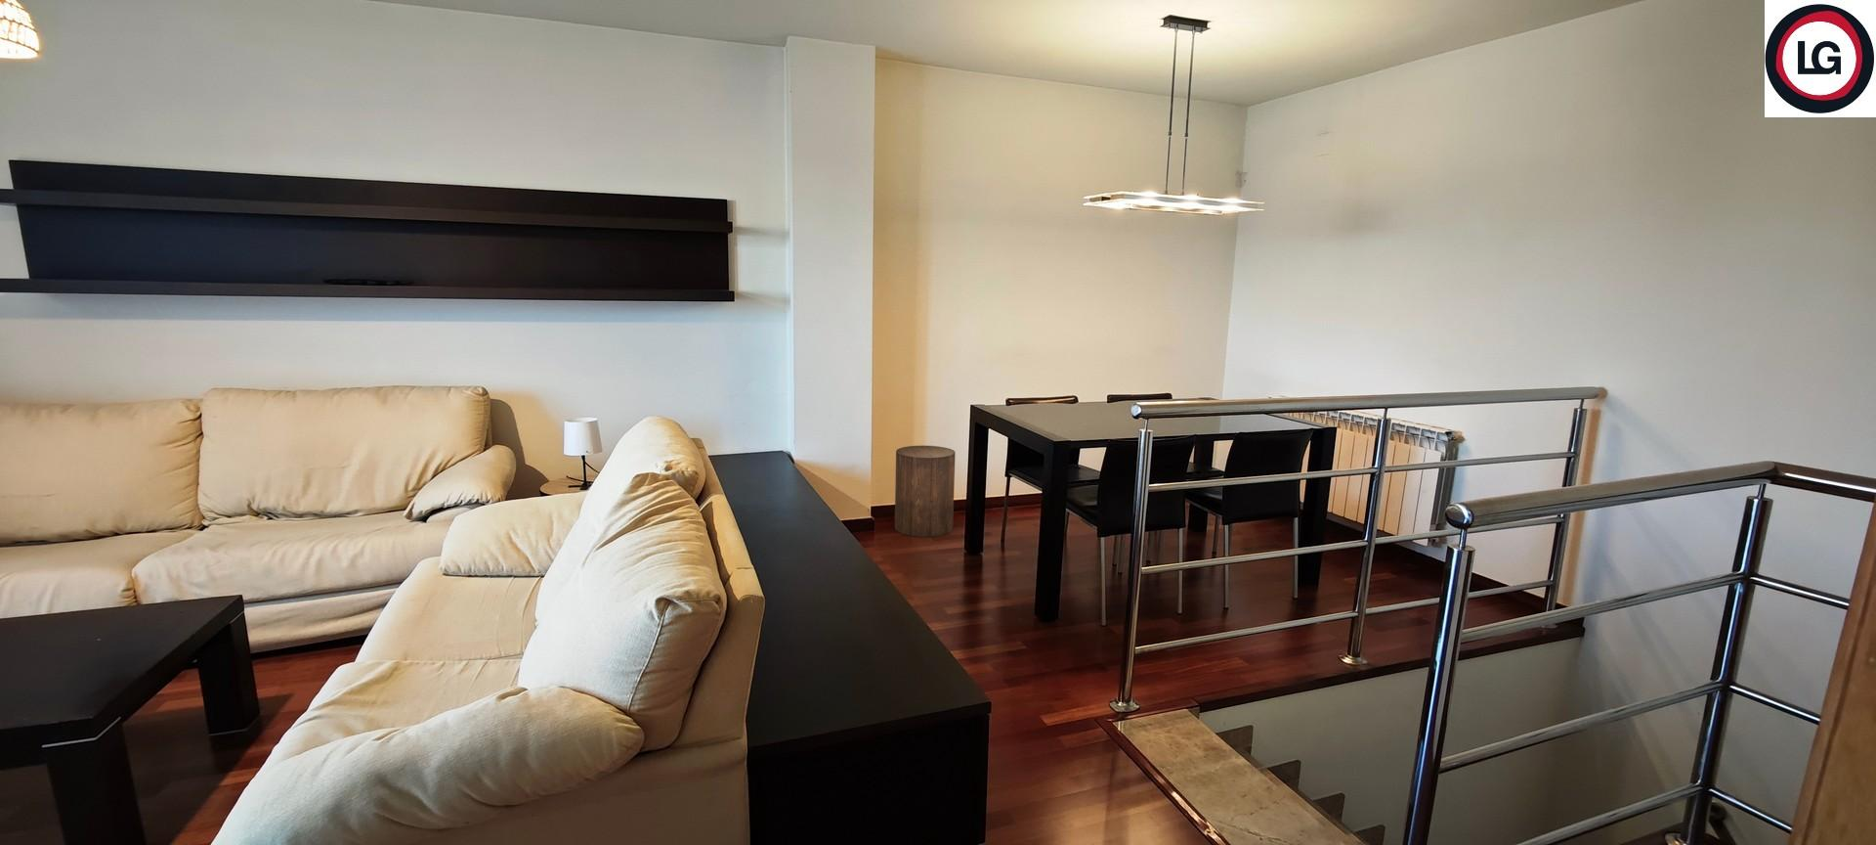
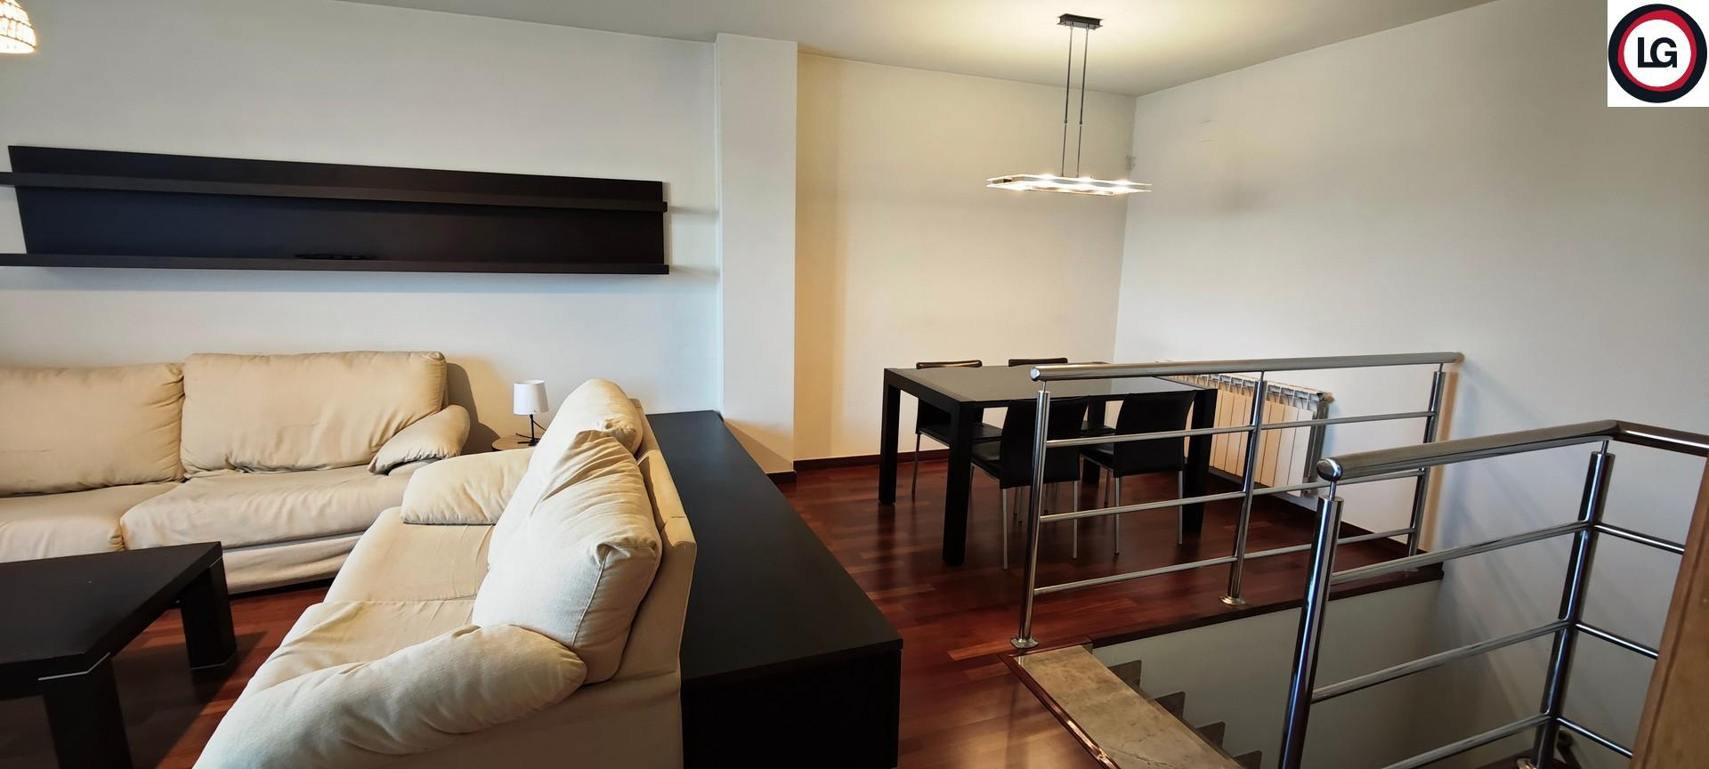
- stool [894,445,957,537]
